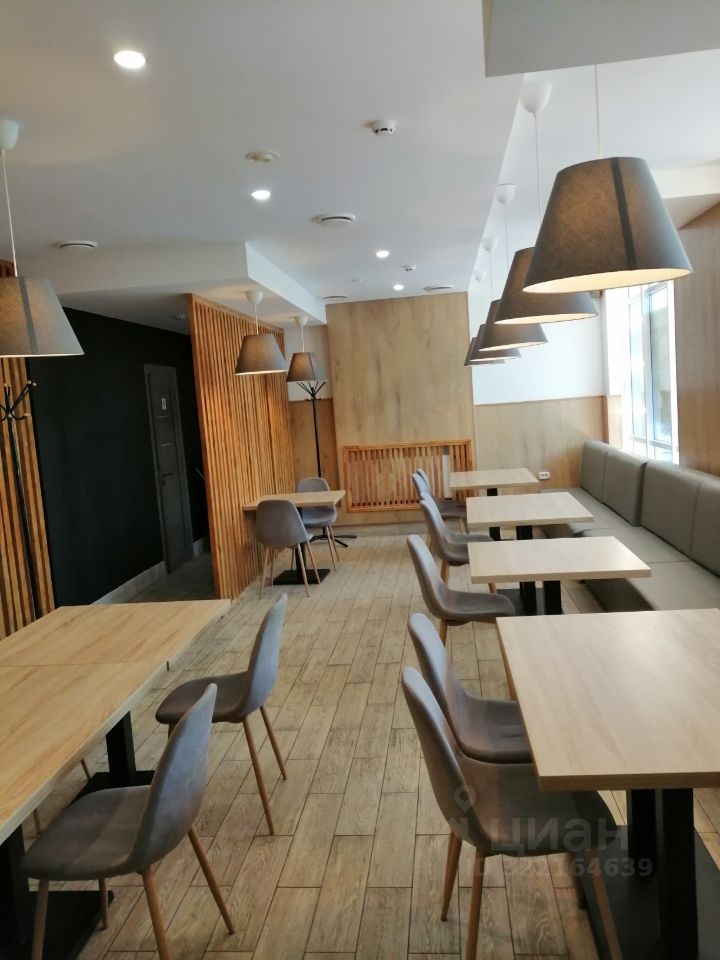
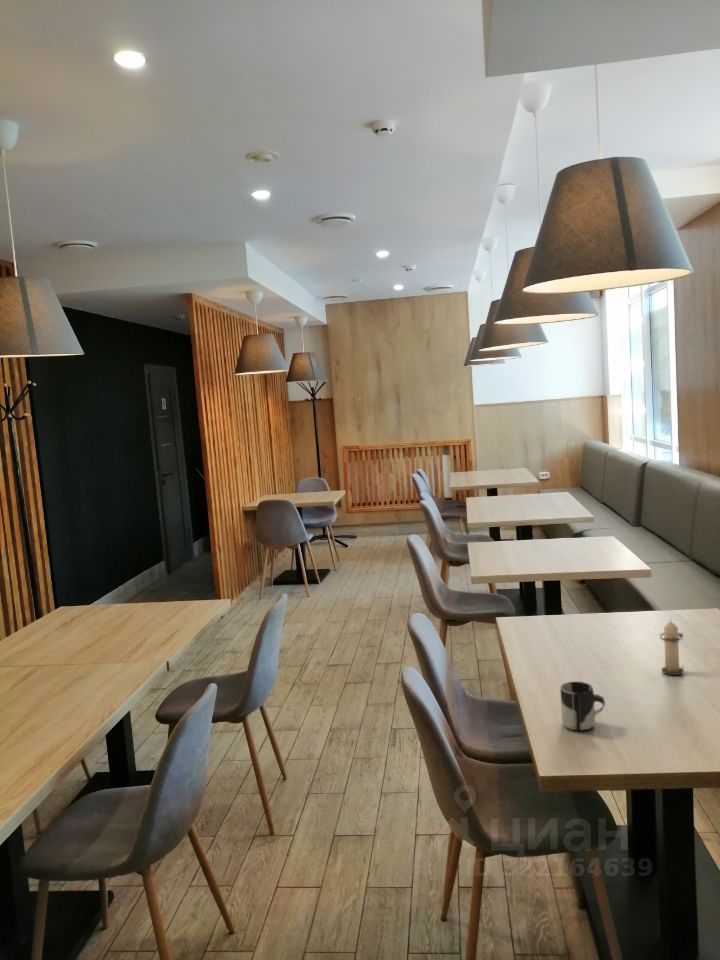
+ cup [559,681,606,732]
+ candle [658,618,686,676]
